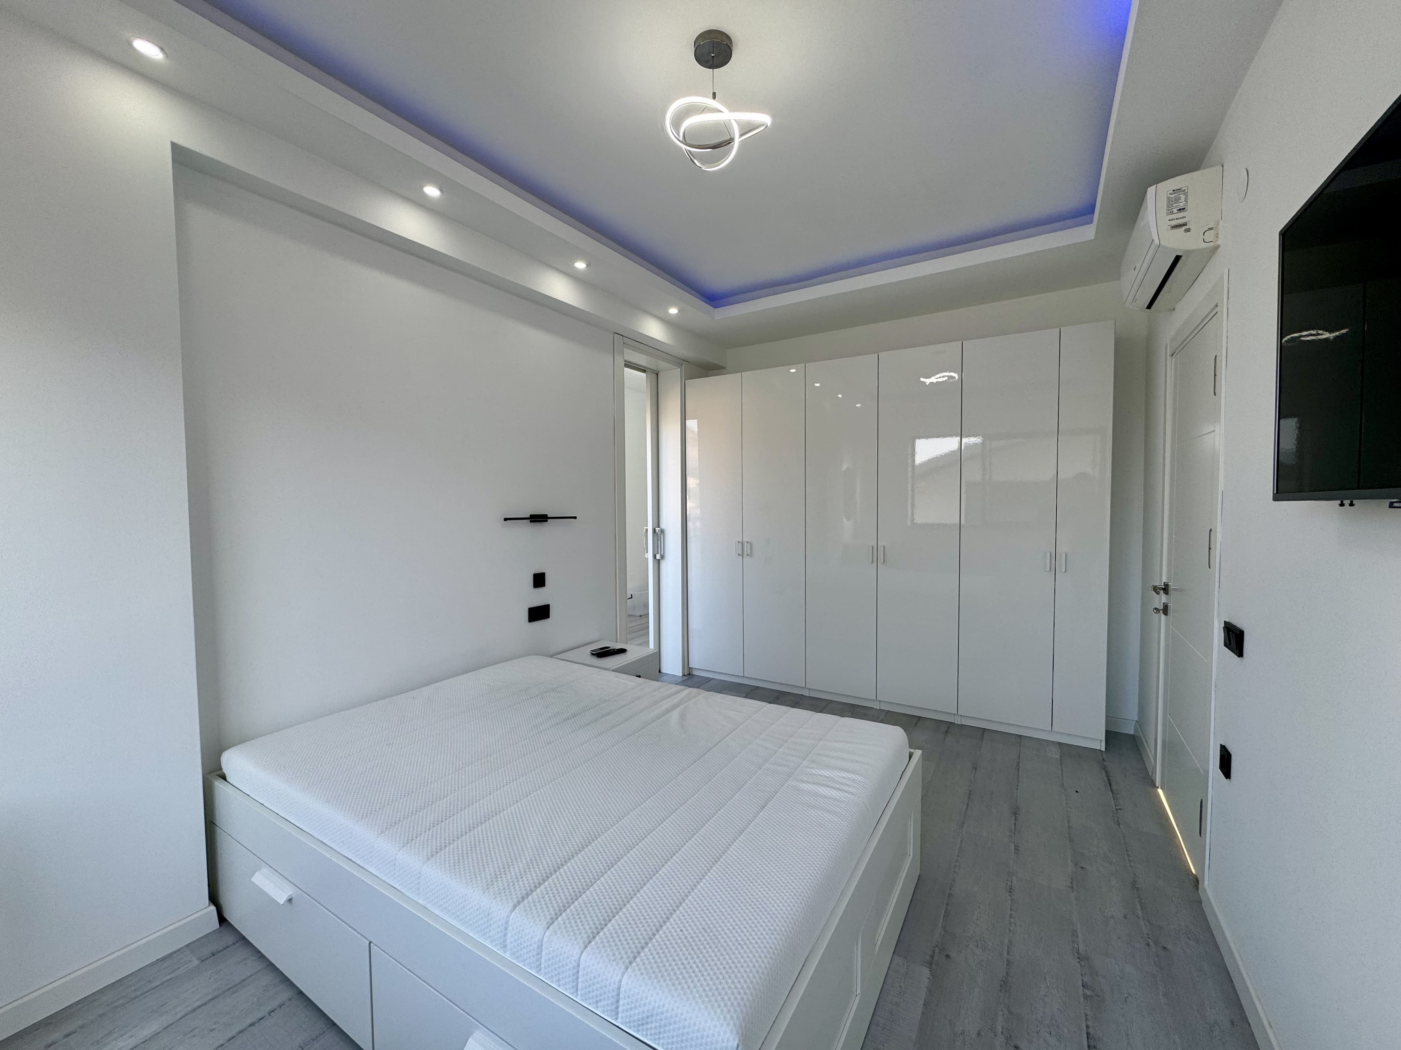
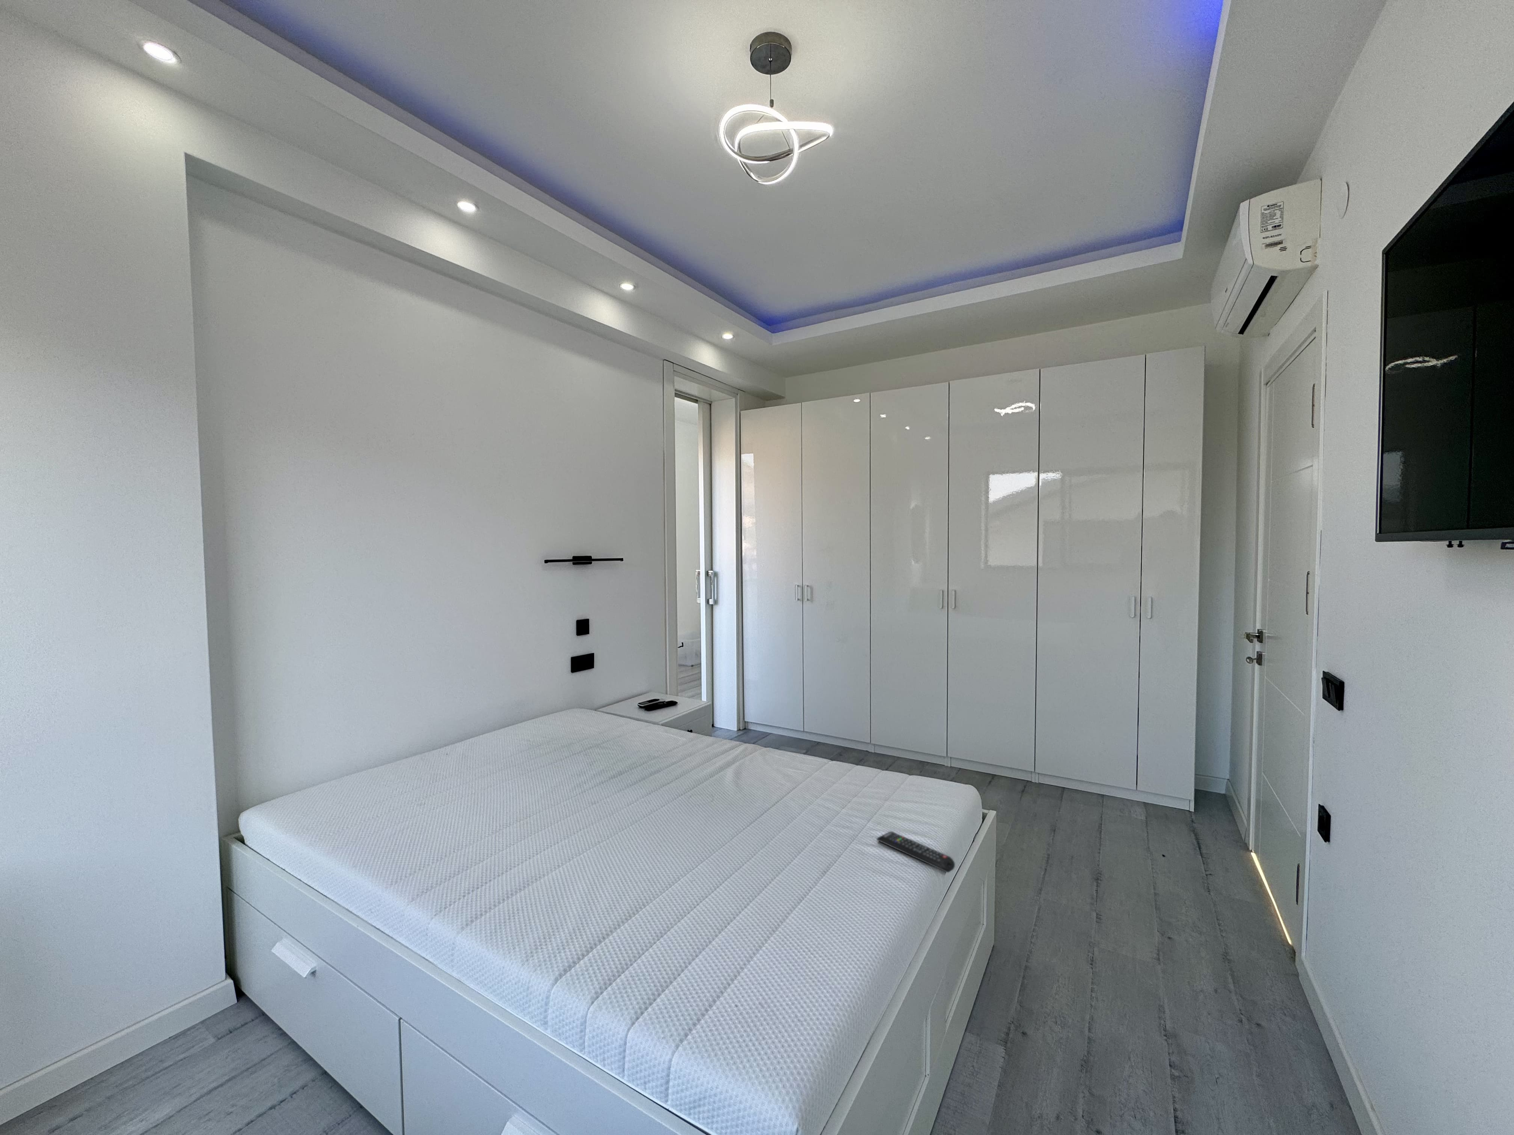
+ remote control [876,831,955,873]
